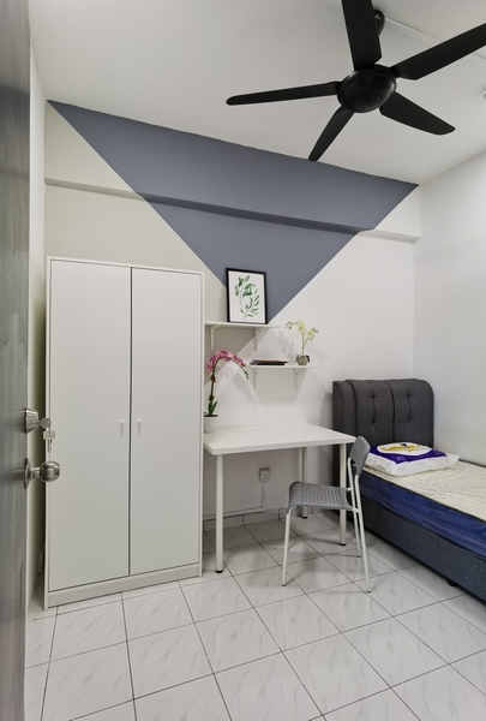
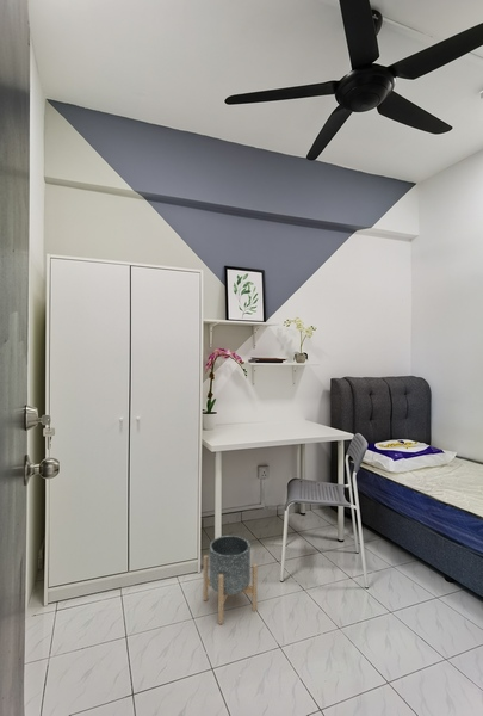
+ planter [203,535,259,625]
